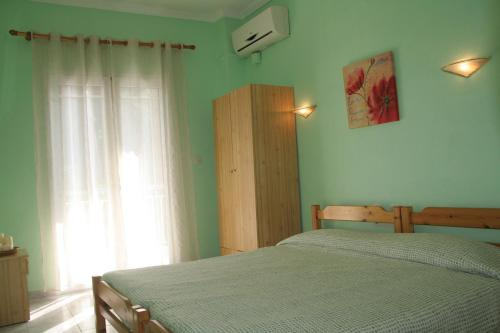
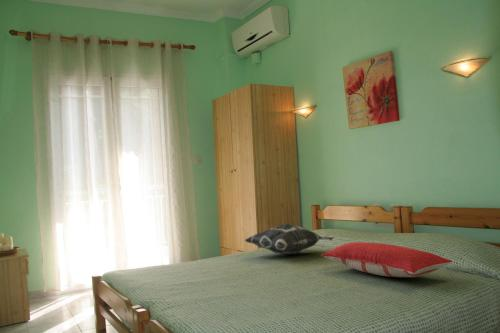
+ pillow [320,241,454,278]
+ decorative pillow [244,223,334,256]
